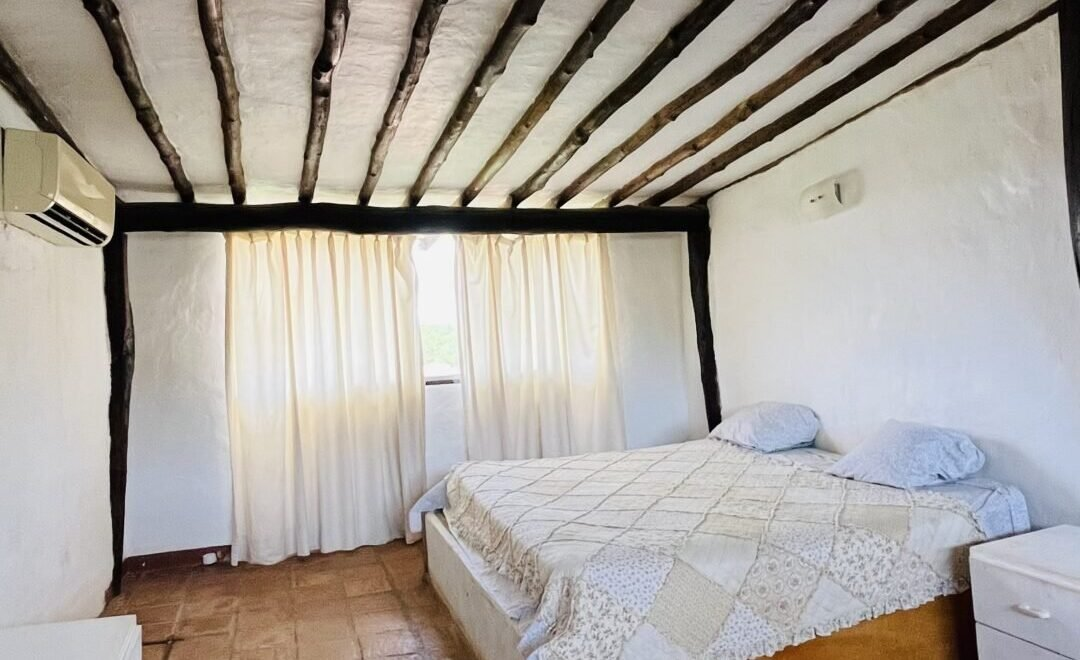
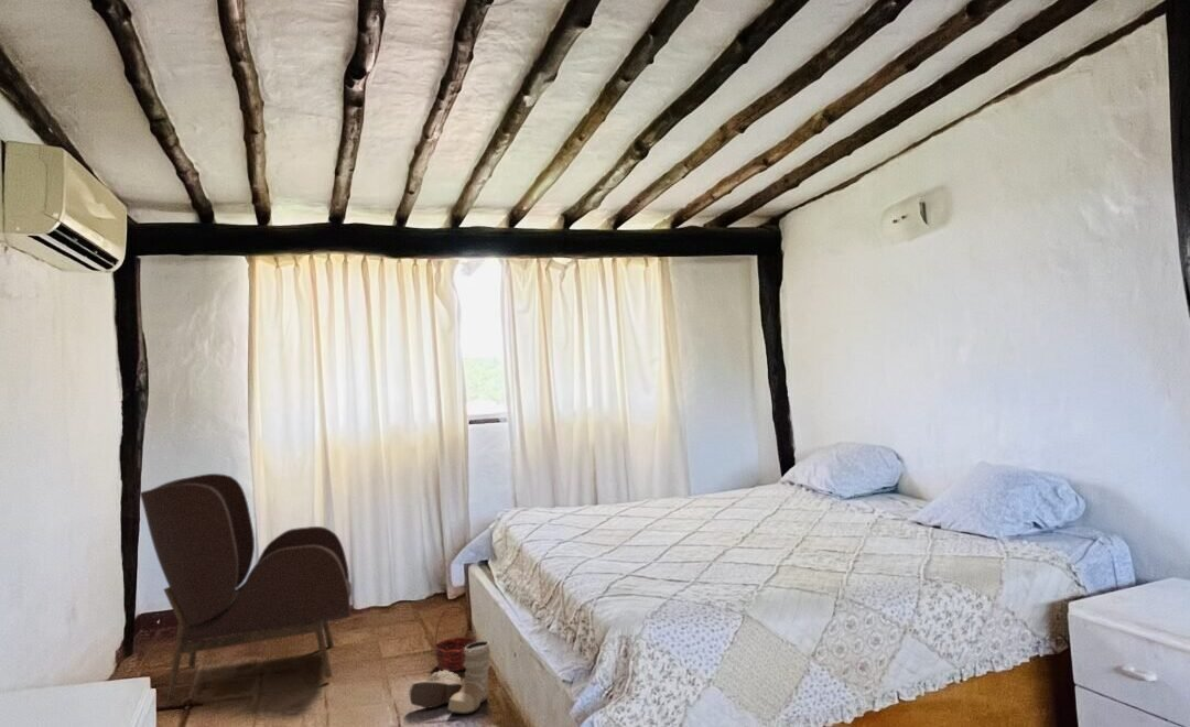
+ boots [408,640,493,715]
+ armchair [139,473,353,707]
+ basket [433,605,477,672]
